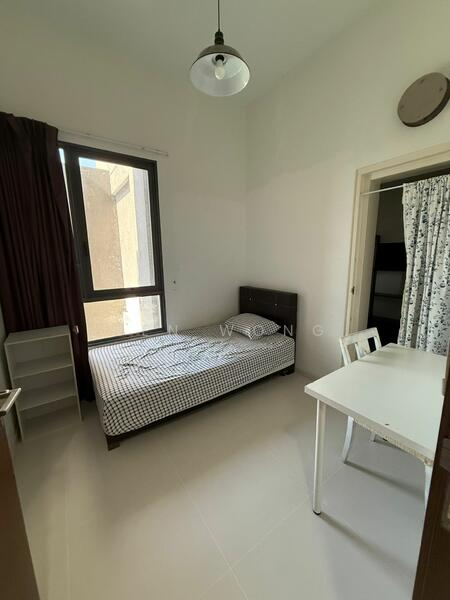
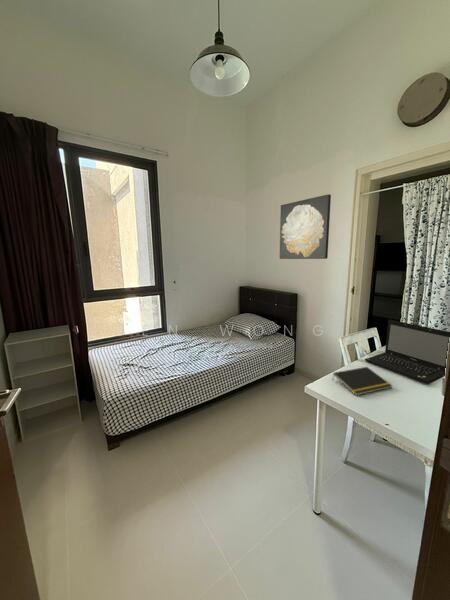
+ notepad [331,366,393,396]
+ laptop [364,319,450,385]
+ wall art [279,193,332,260]
